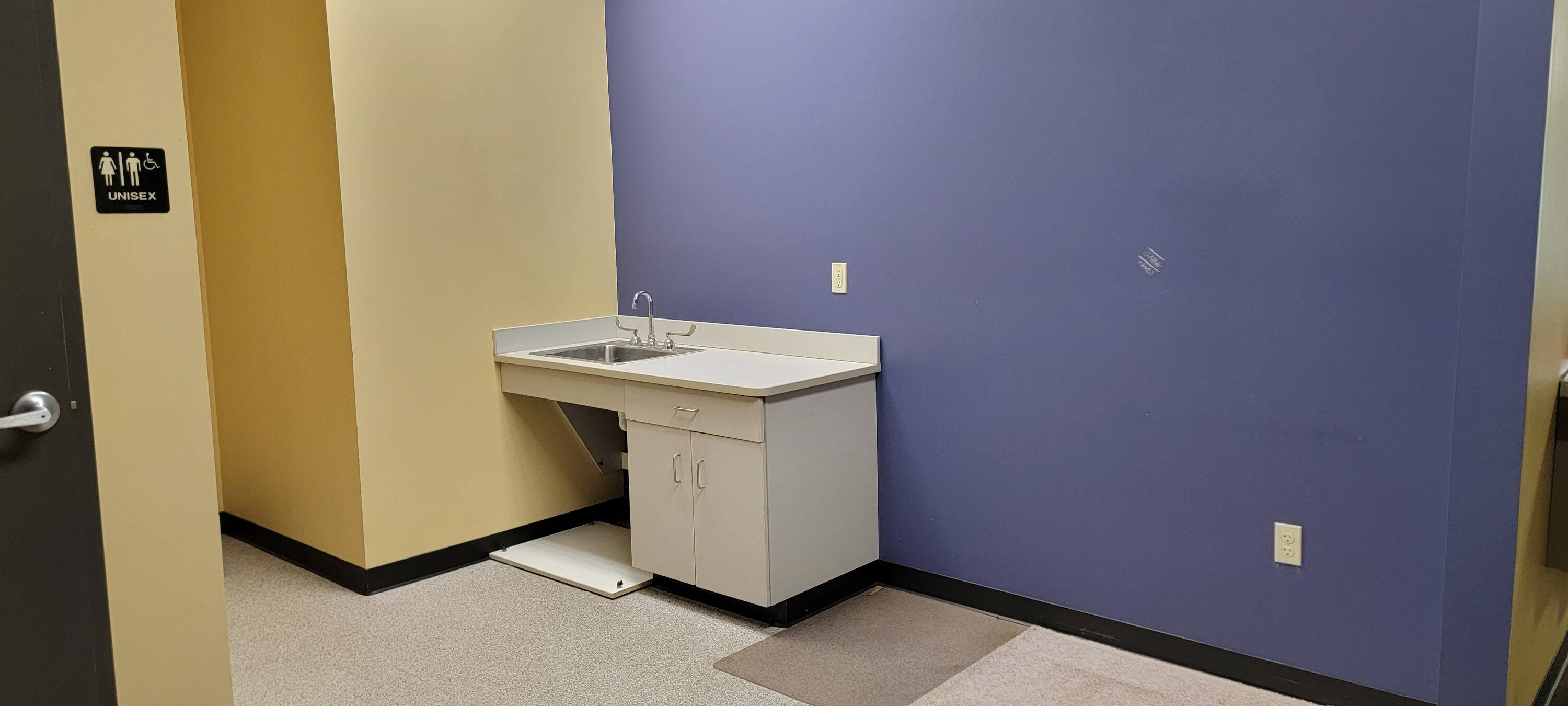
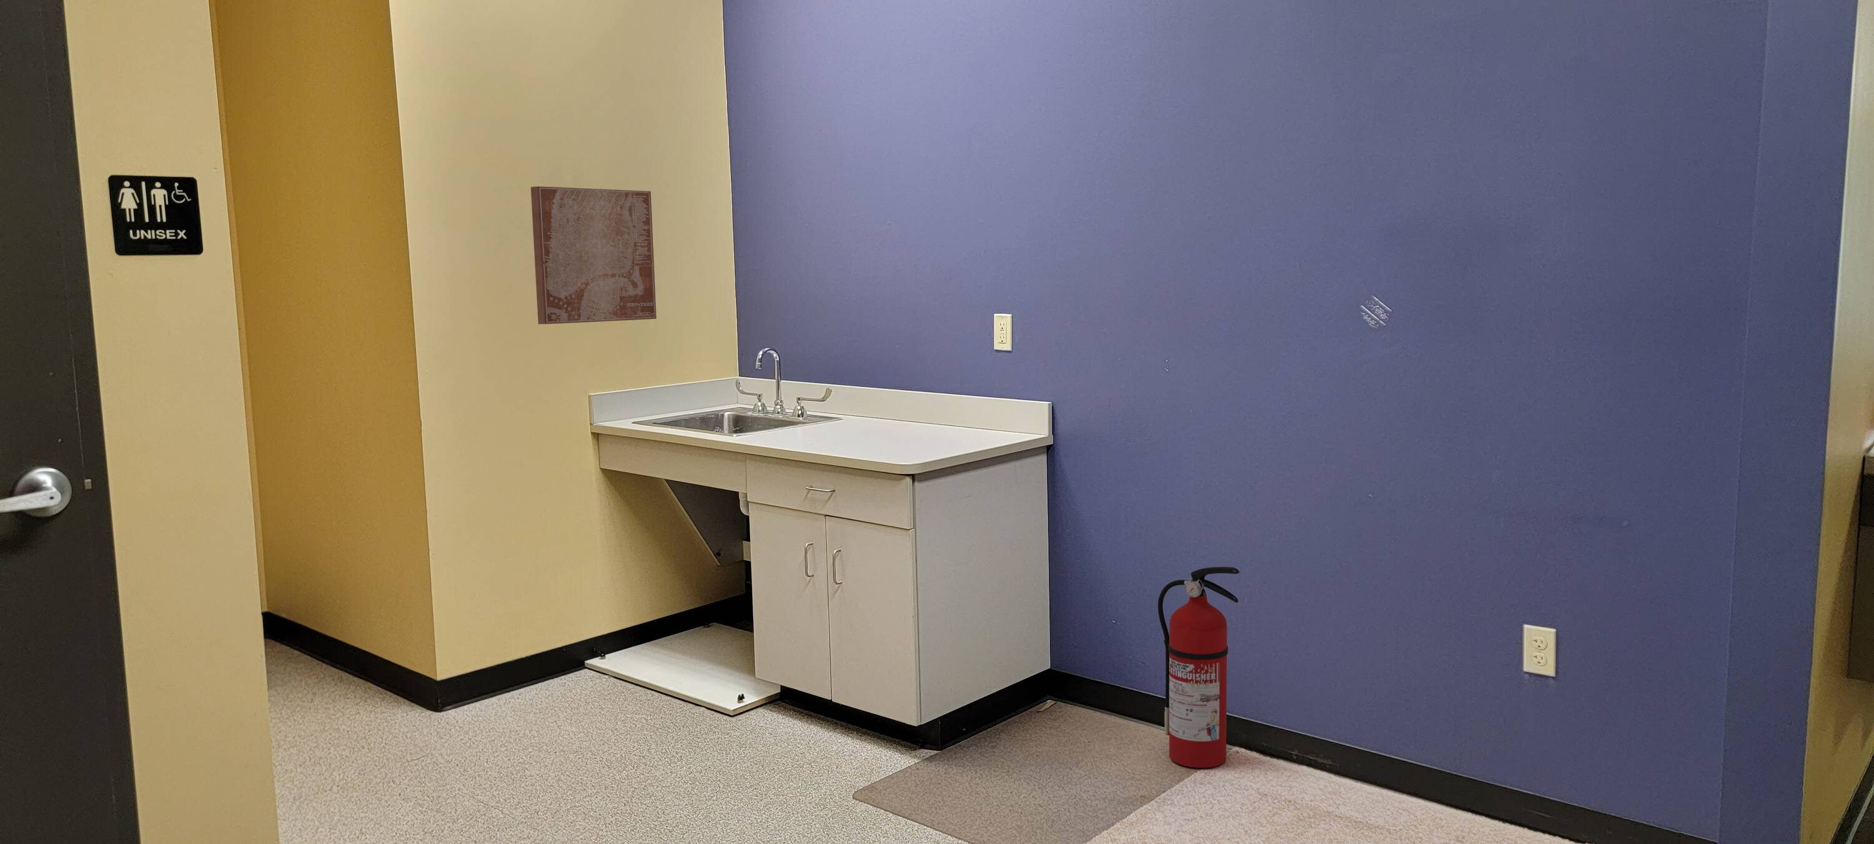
+ fire extinguisher [1158,567,1239,769]
+ wall art [531,185,657,325]
